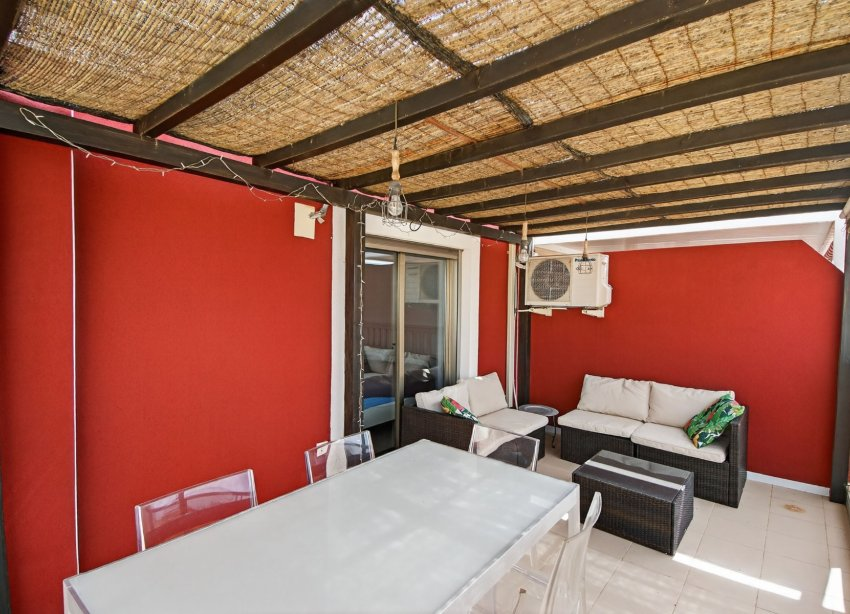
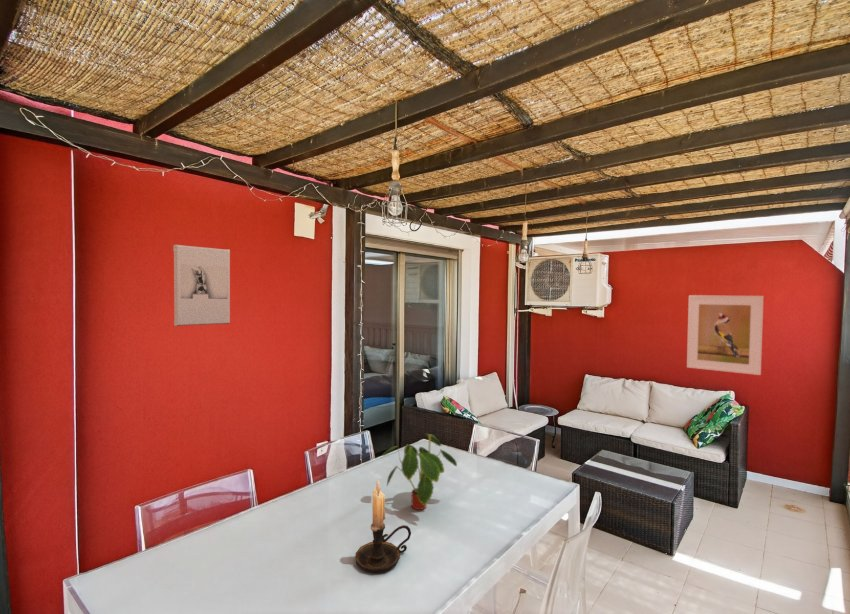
+ plant [382,432,458,511]
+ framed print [686,294,764,376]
+ candle holder [355,479,412,574]
+ wall sculpture [172,244,231,327]
